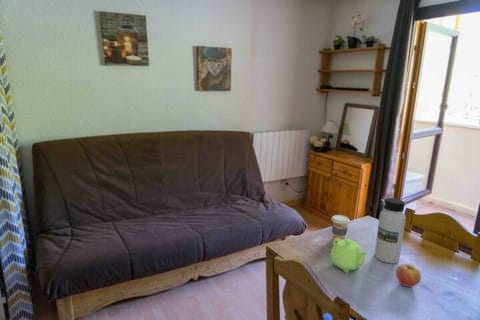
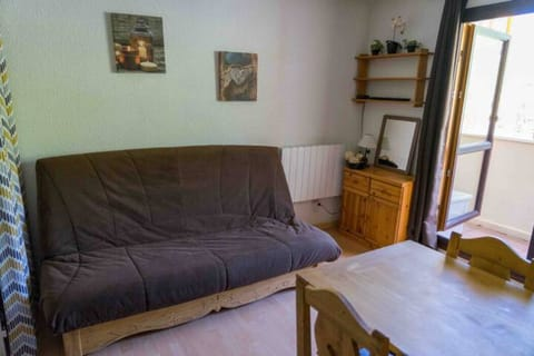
- coffee cup [330,214,351,242]
- teapot [329,238,369,274]
- water bottle [374,197,407,264]
- fruit [395,263,422,288]
